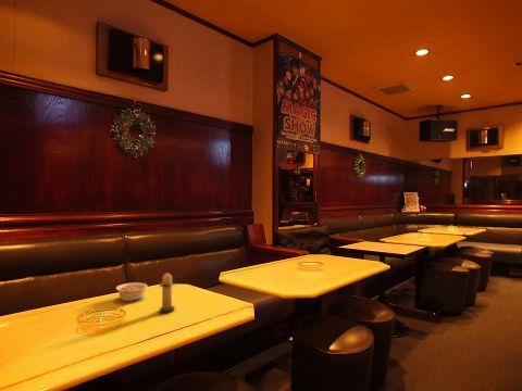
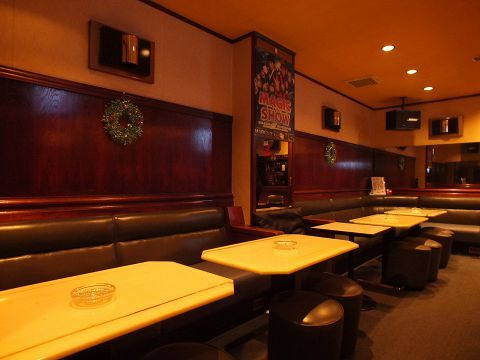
- legume [114,281,148,302]
- candle [158,272,177,313]
